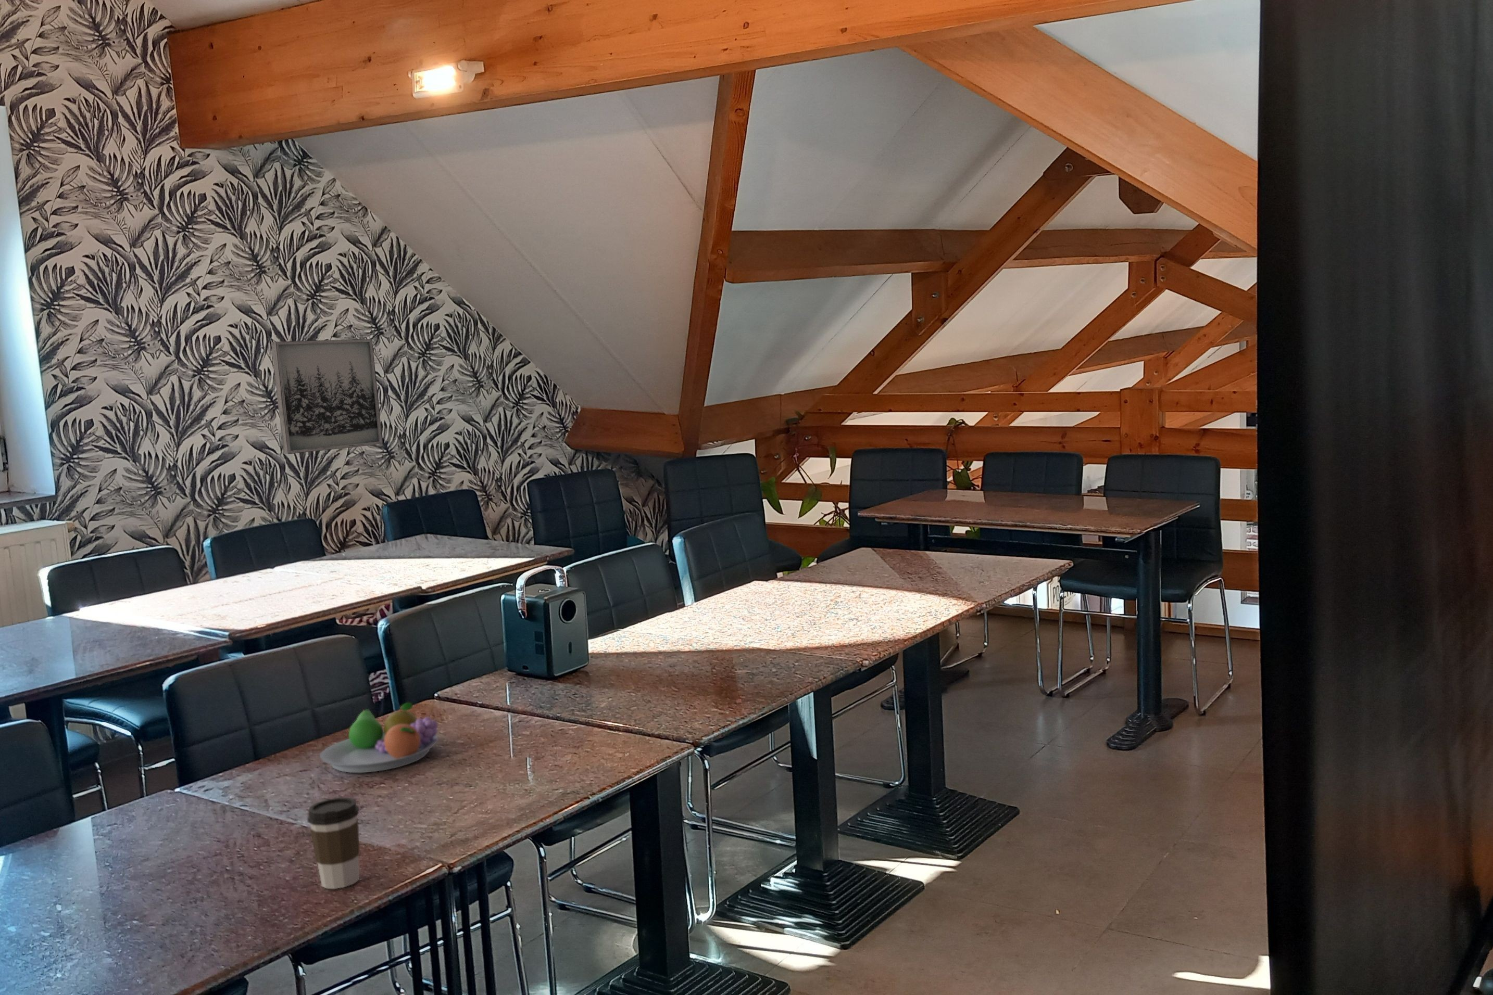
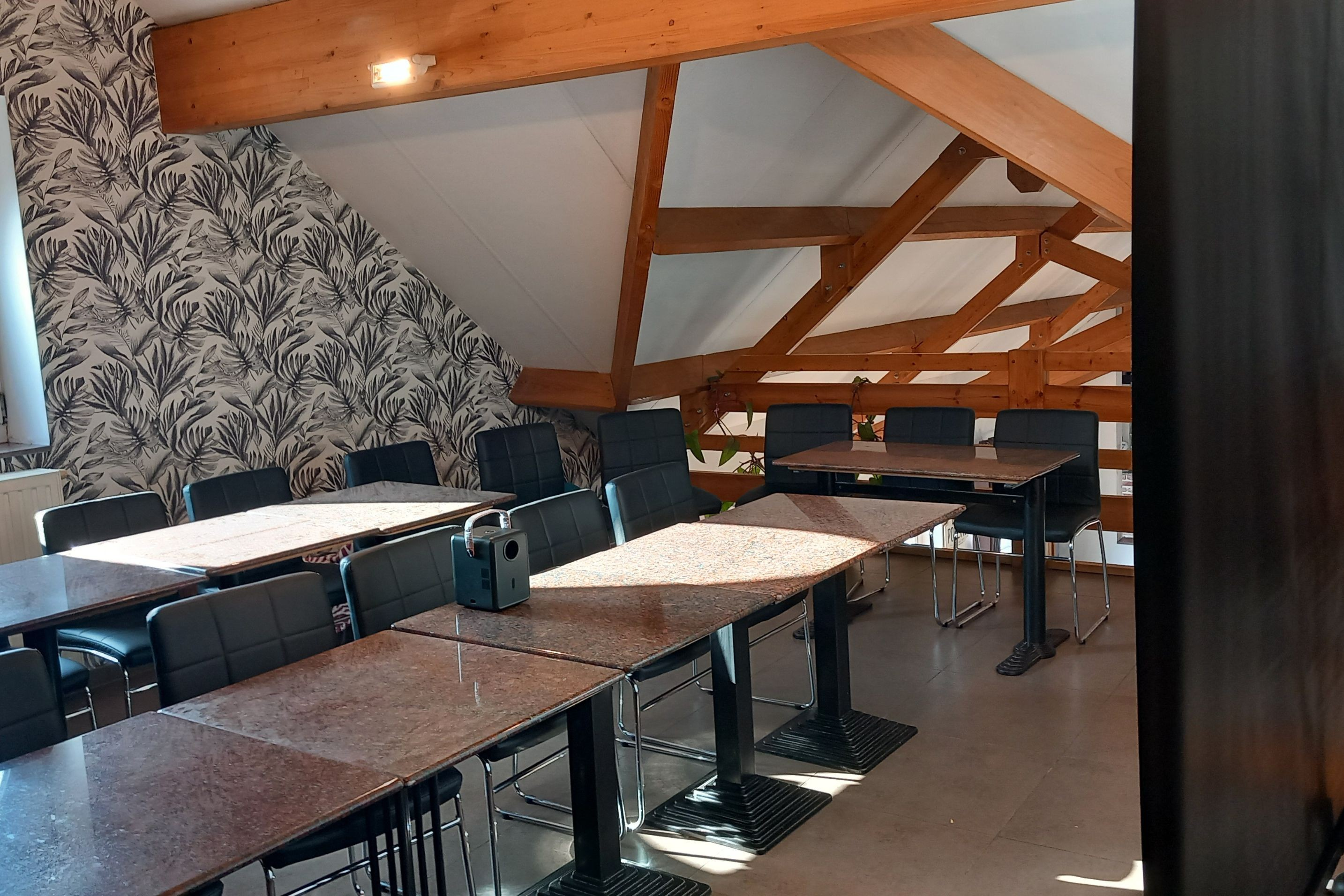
- fruit bowl [319,702,439,773]
- coffee cup [307,796,360,890]
- wall art [271,339,383,455]
